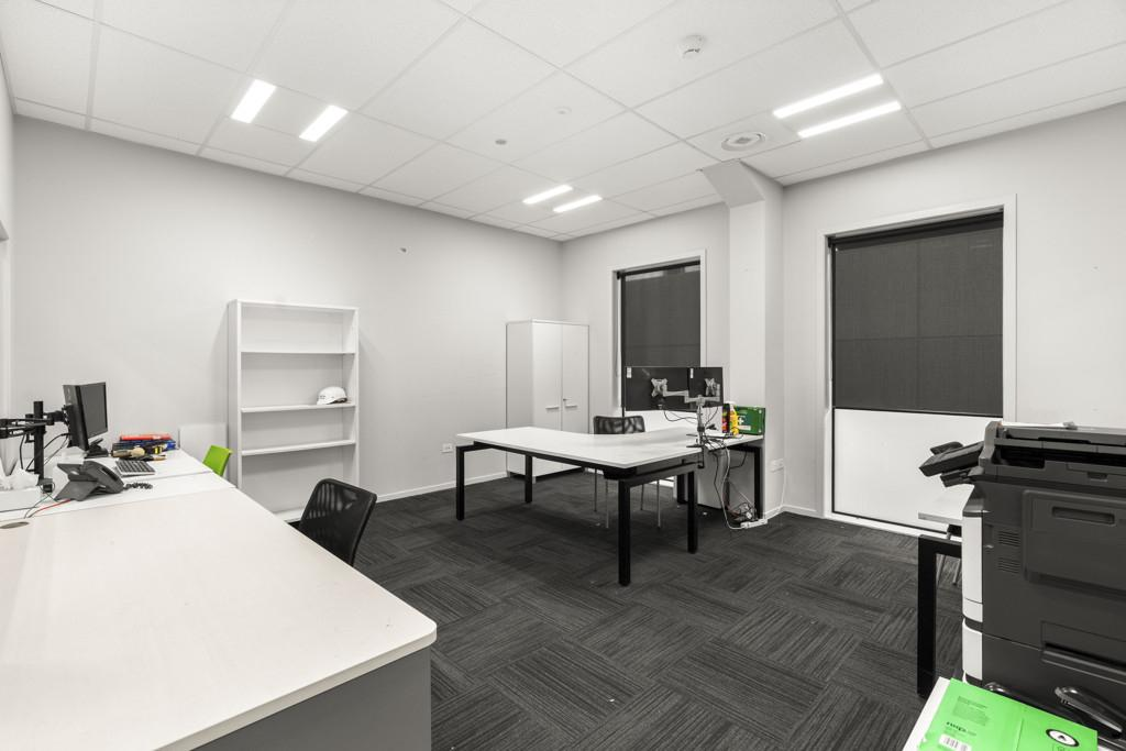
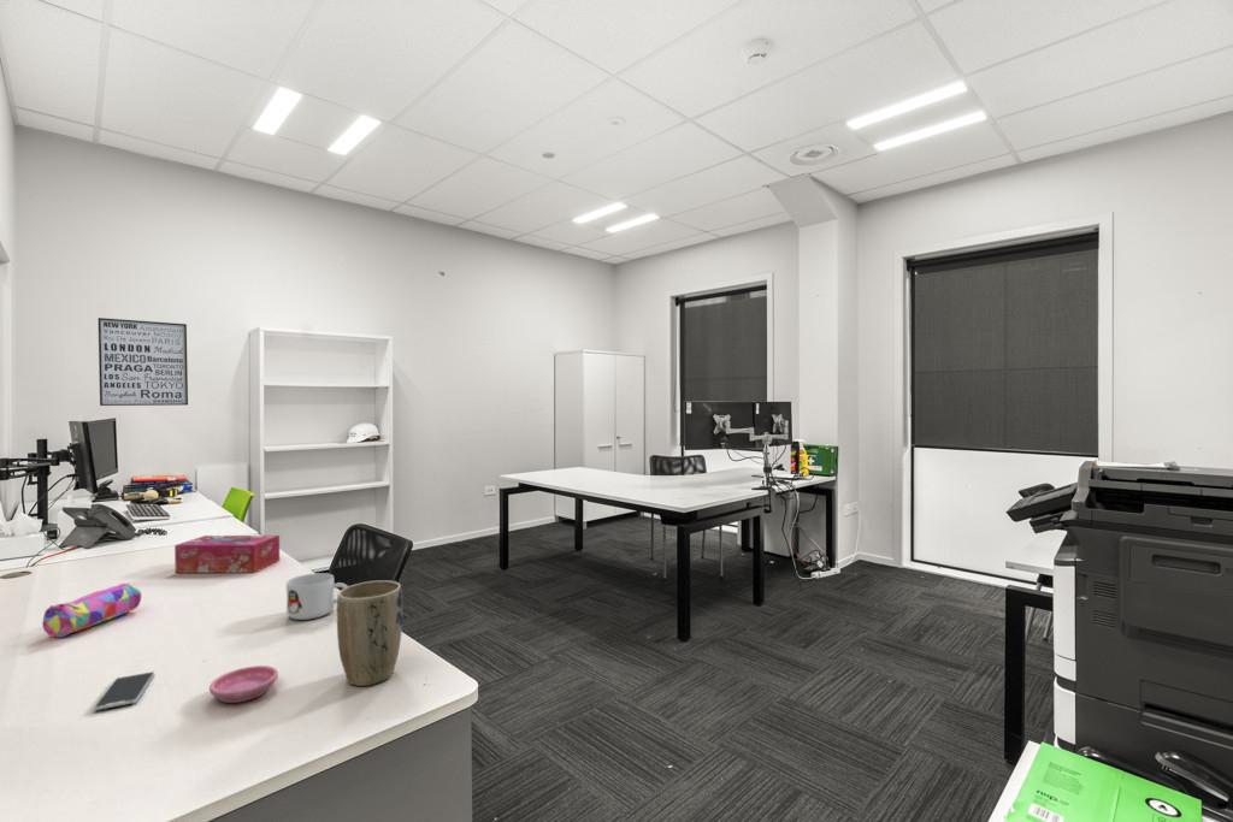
+ tissue box [173,534,281,574]
+ pencil case [41,583,142,639]
+ plant pot [336,579,403,687]
+ wall art [96,317,189,407]
+ smartphone [93,670,155,711]
+ mug [285,572,349,621]
+ saucer [208,664,279,704]
